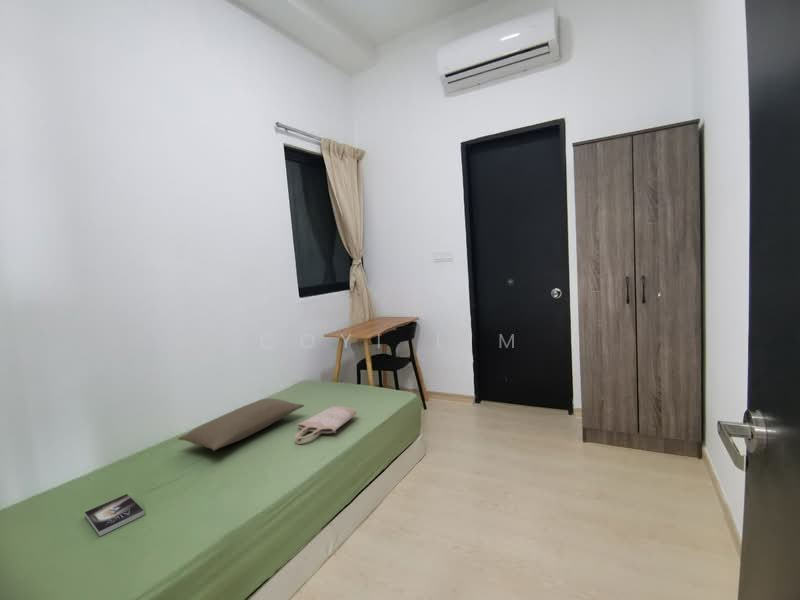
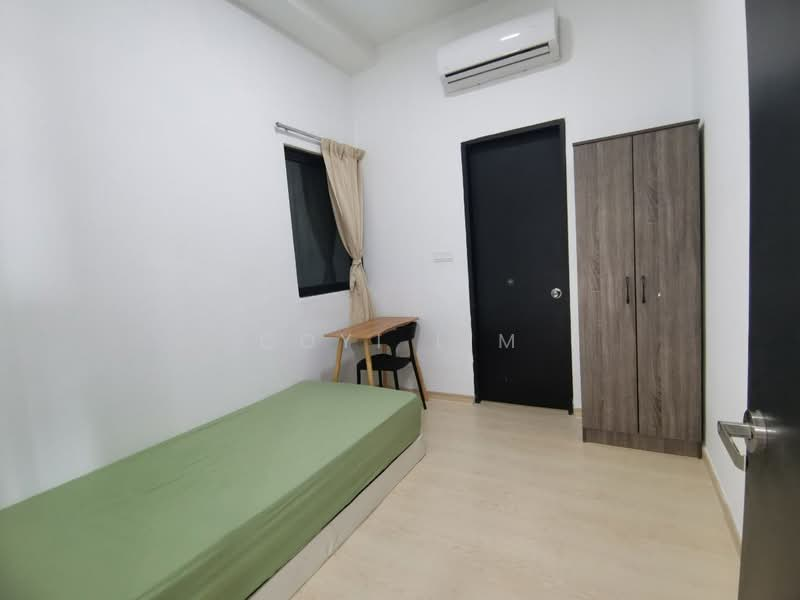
- book [84,493,145,537]
- pillow [177,397,305,452]
- shopping bag [294,405,358,445]
